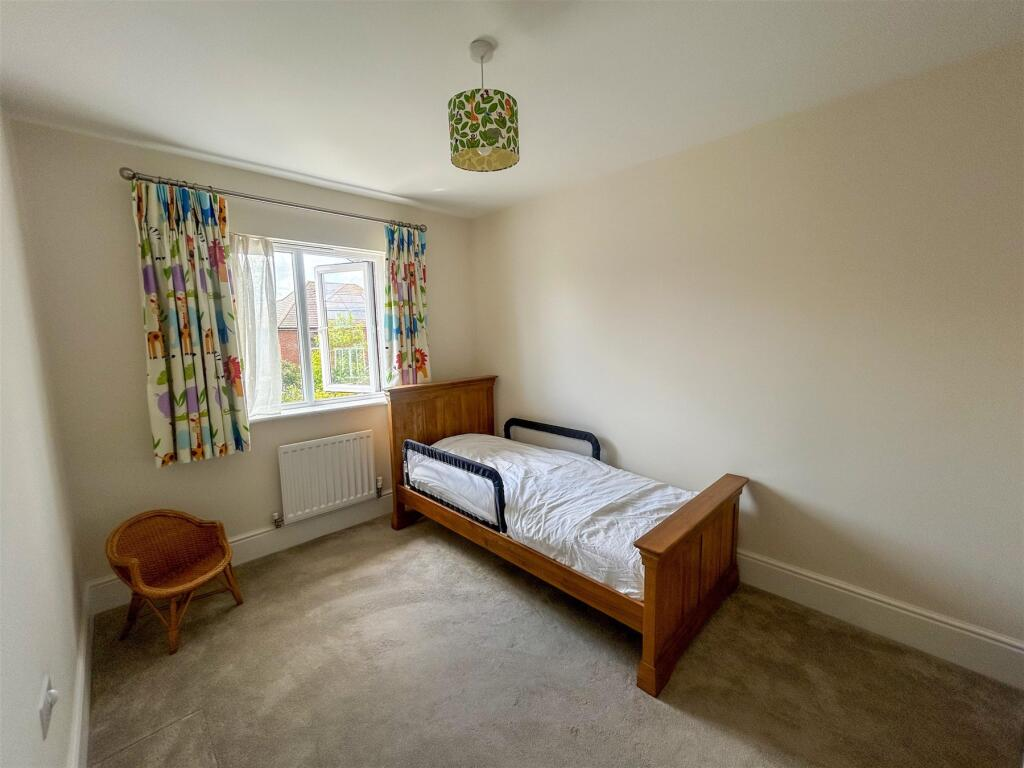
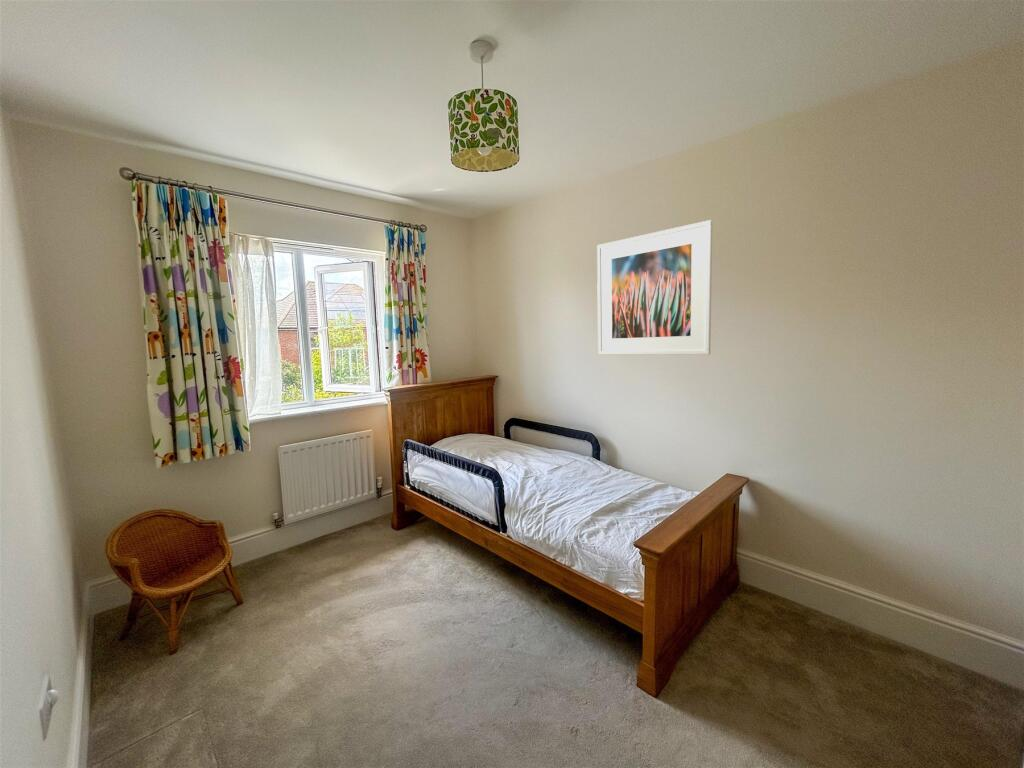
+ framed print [596,219,713,356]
